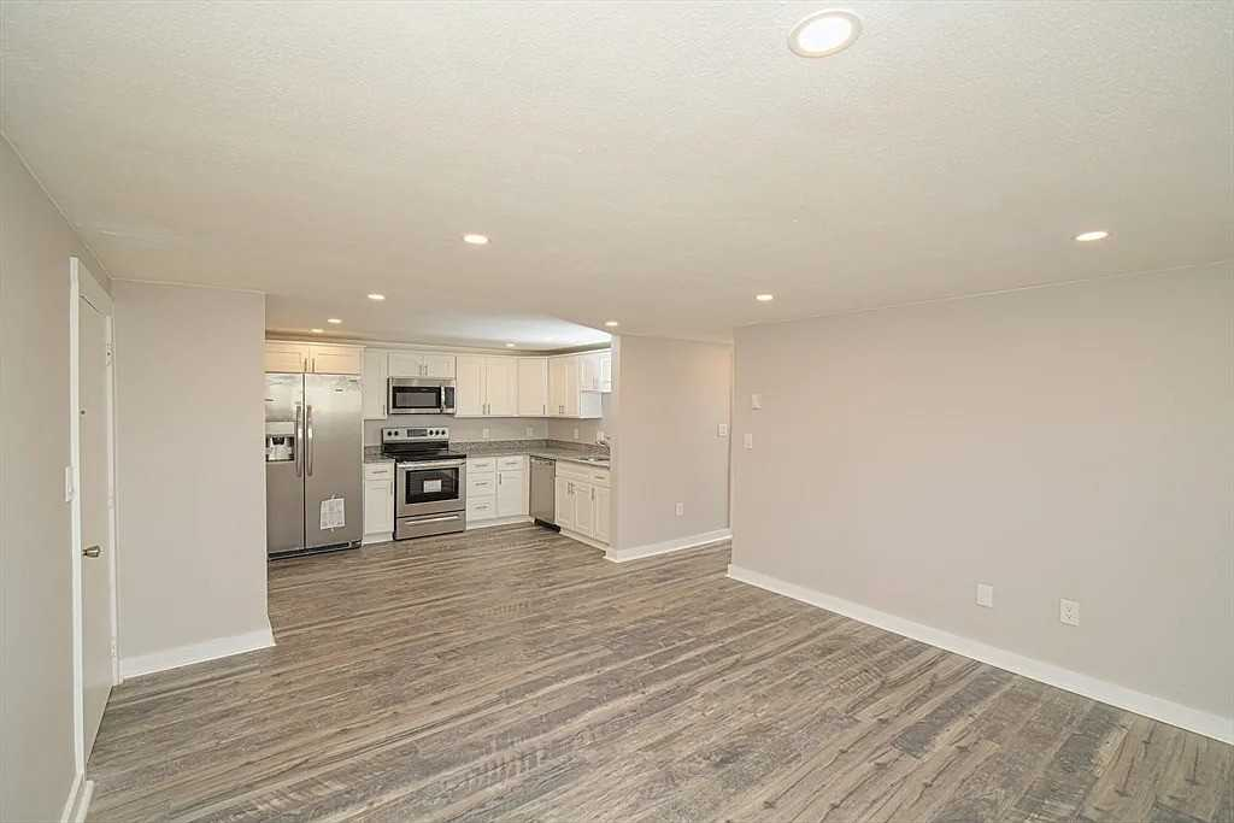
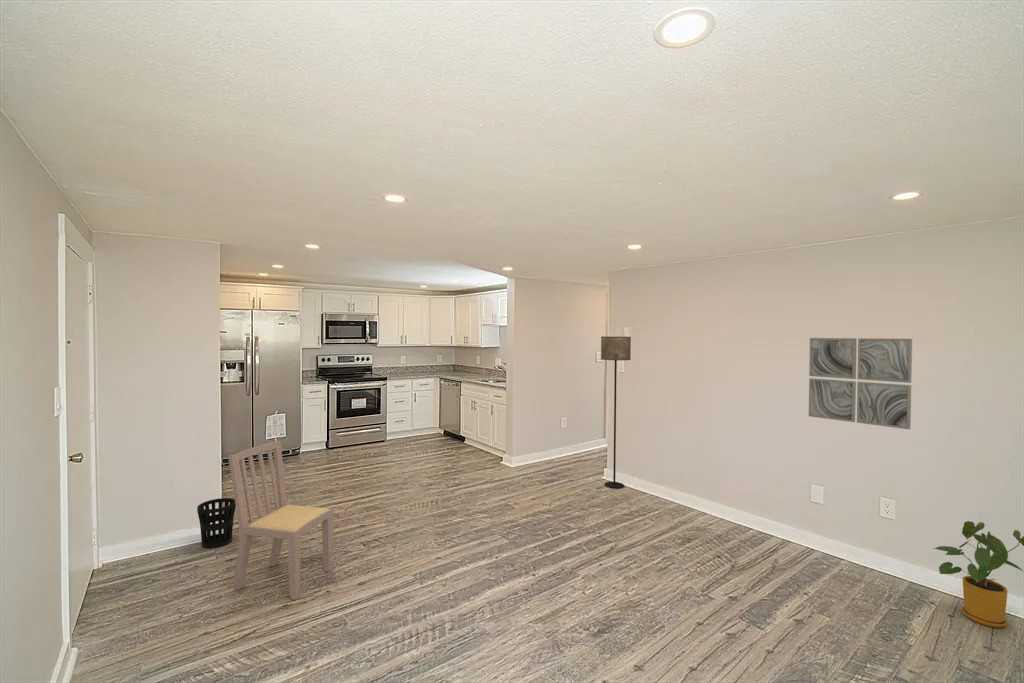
+ wall art [808,337,913,430]
+ house plant [932,520,1024,629]
+ dining chair [227,440,335,601]
+ floor lamp [600,336,632,489]
+ wastebasket [196,497,236,549]
